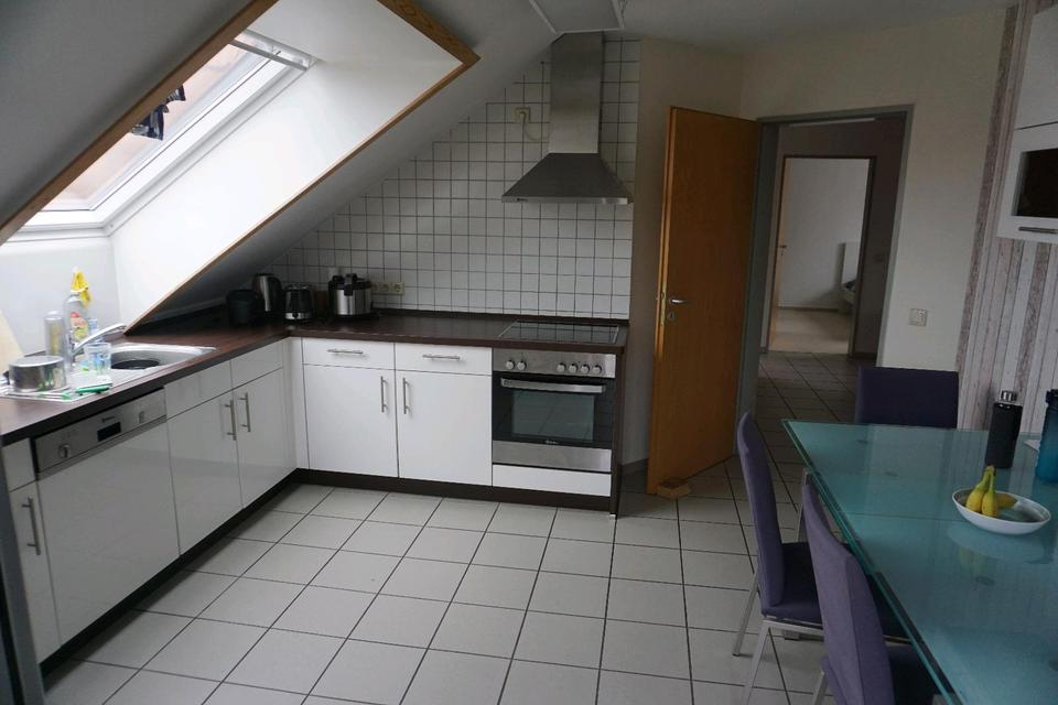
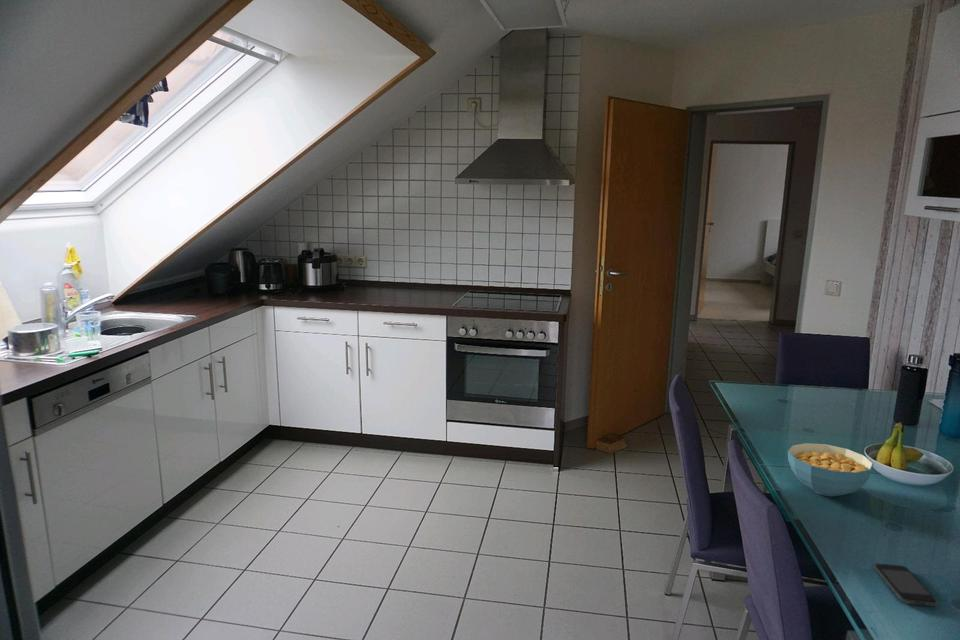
+ cereal bowl [787,442,875,497]
+ smartphone [873,563,938,607]
